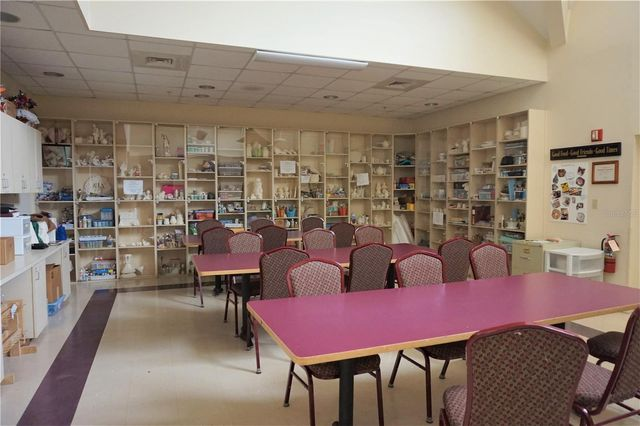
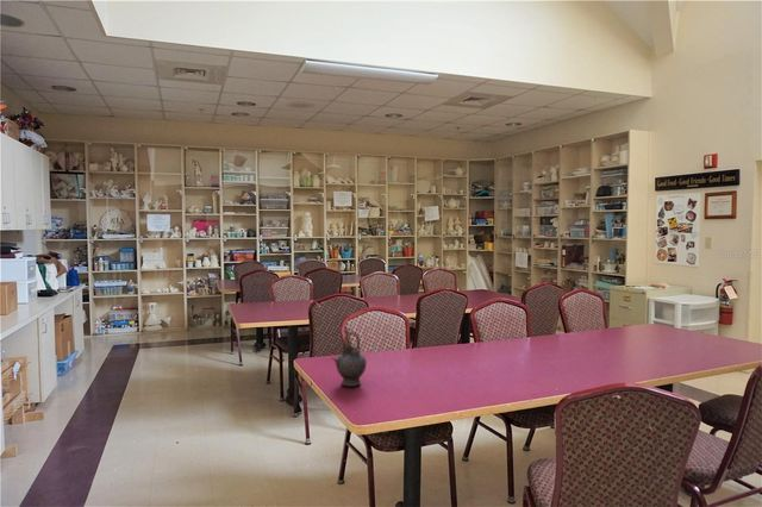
+ teapot [331,331,368,387]
